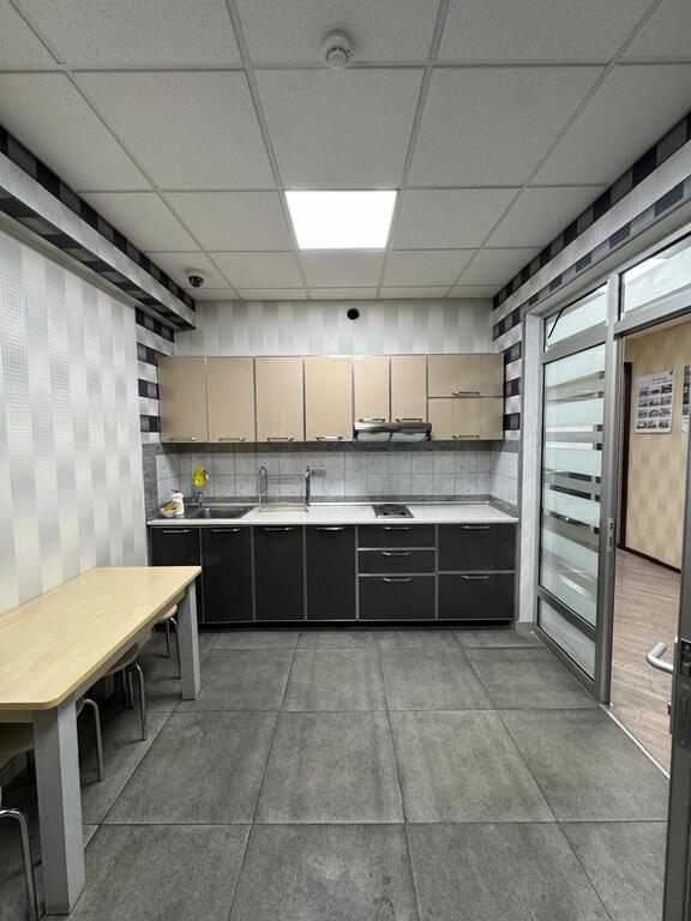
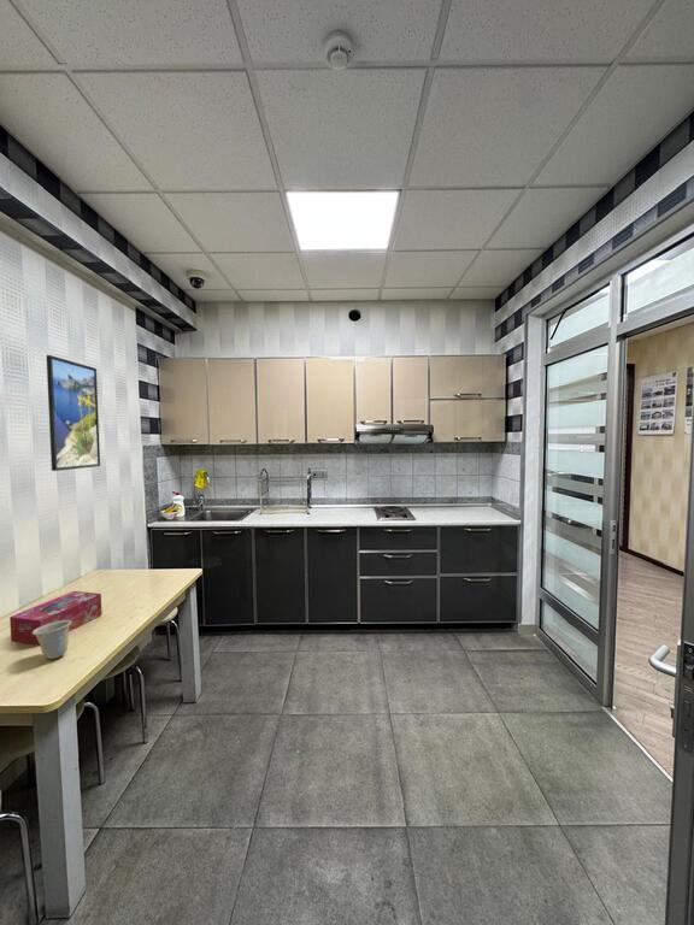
+ cup [33,620,71,660]
+ tissue box [8,590,102,647]
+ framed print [45,354,101,472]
